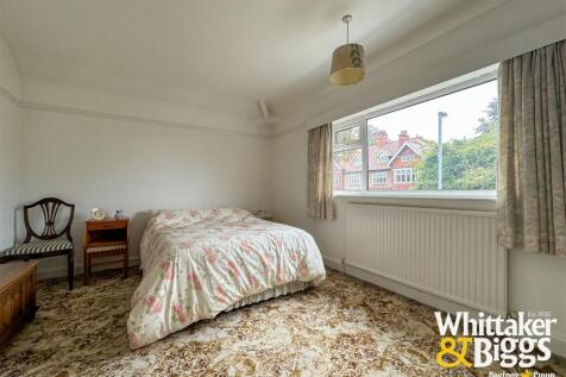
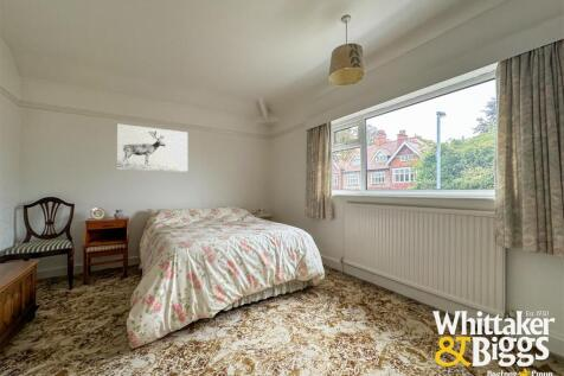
+ wall art [116,122,188,173]
